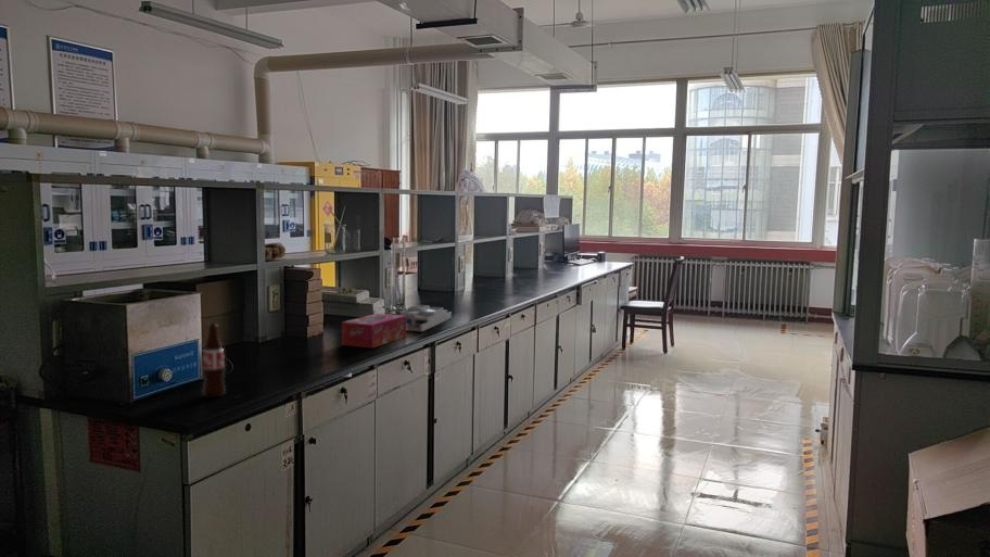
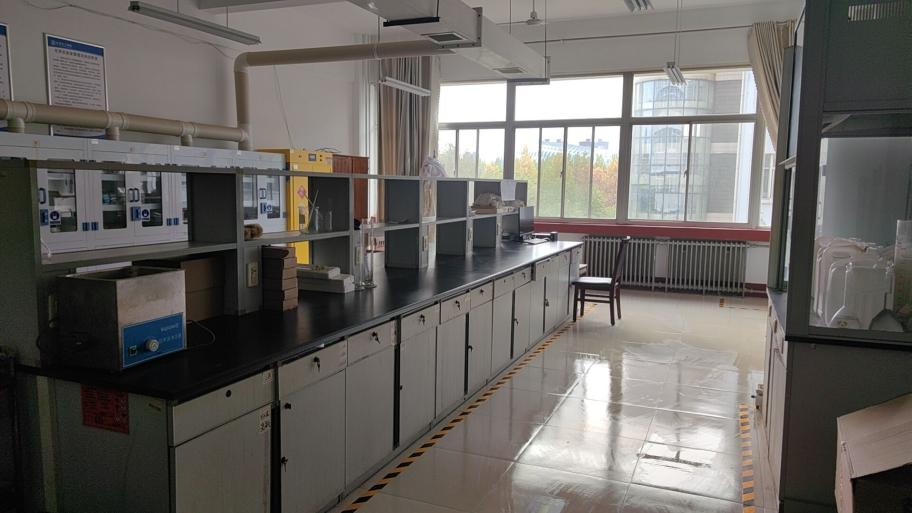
- desk organizer [399,304,453,332]
- bottle [201,322,227,398]
- tissue box [341,313,407,350]
